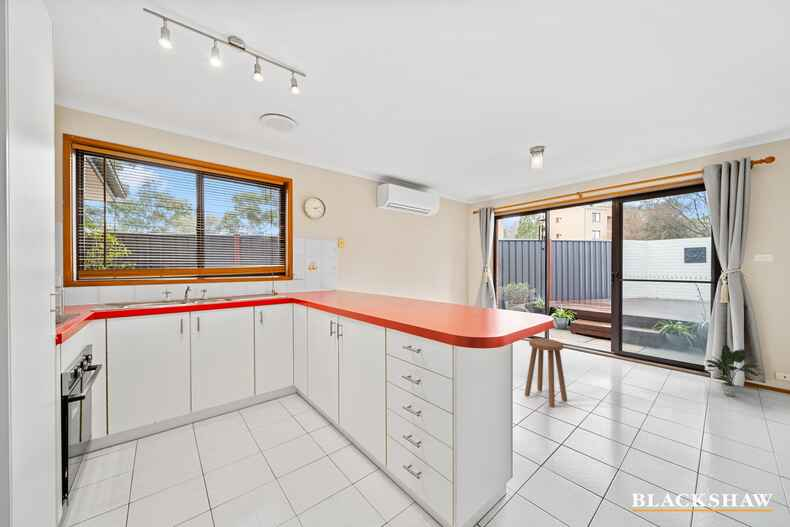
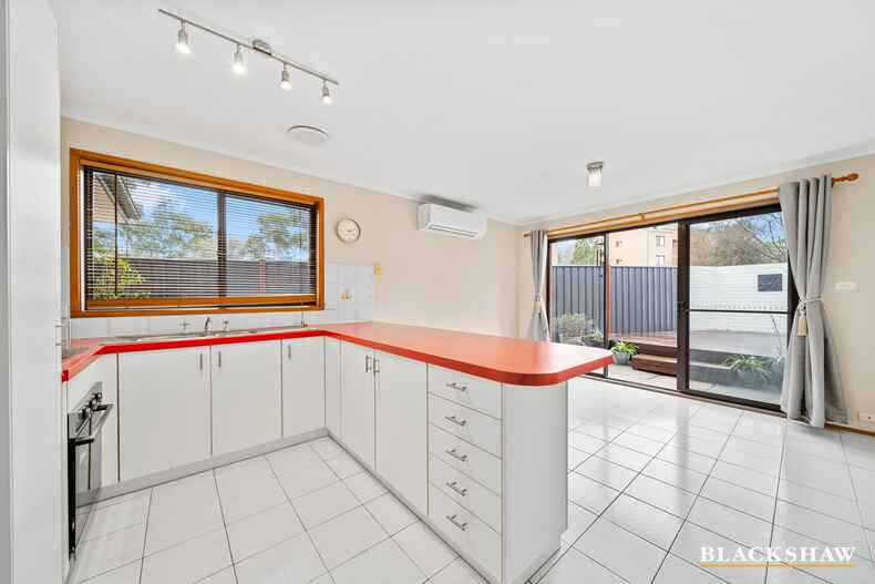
- potted plant [700,344,760,397]
- stool [524,337,568,408]
